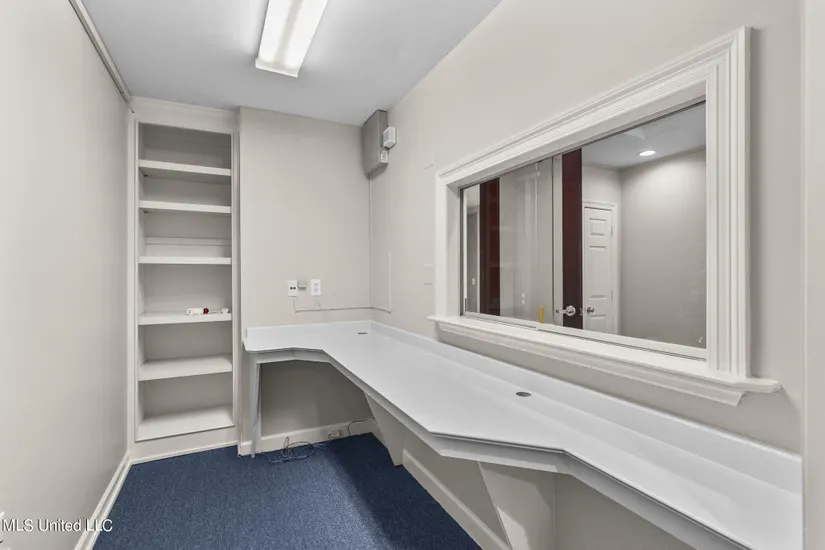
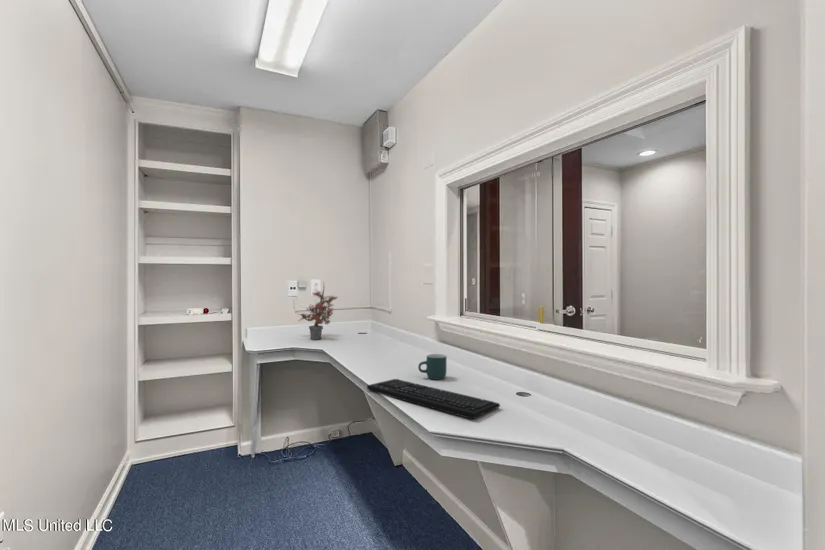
+ potted plant [298,281,338,341]
+ keyboard [366,378,501,420]
+ mug [417,353,447,381]
